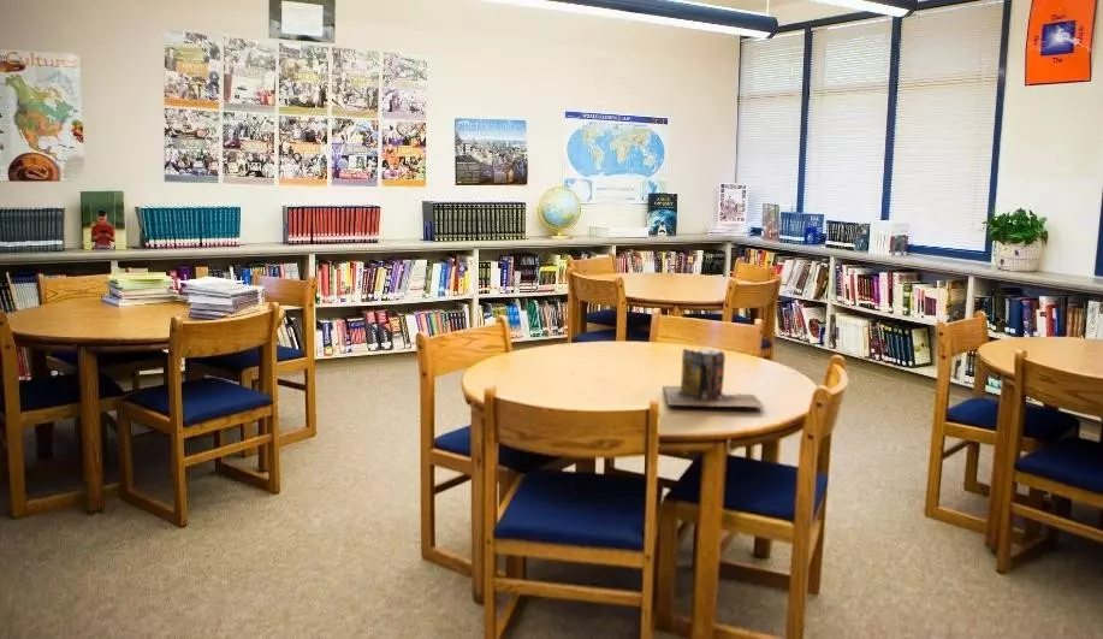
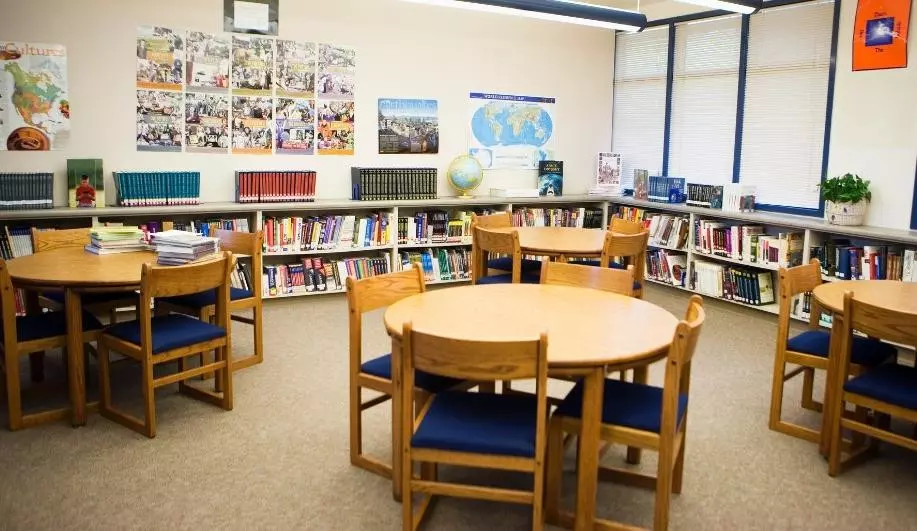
- books [663,348,766,409]
